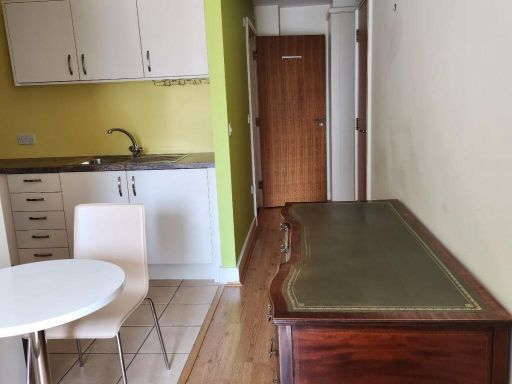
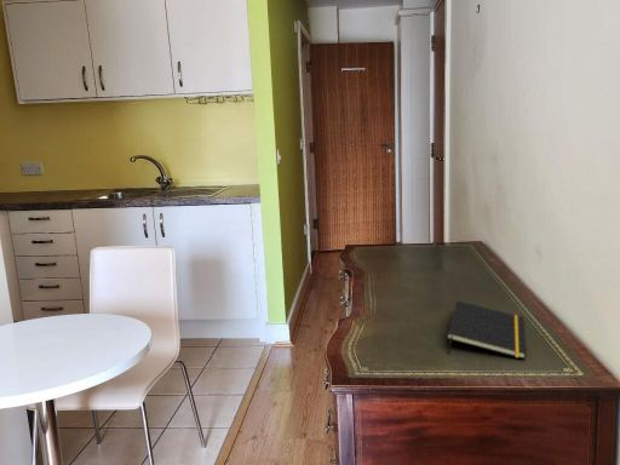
+ notepad [446,300,527,360]
